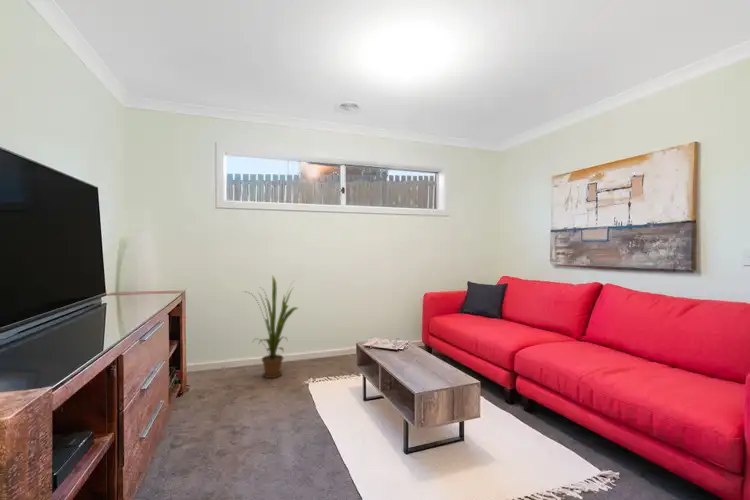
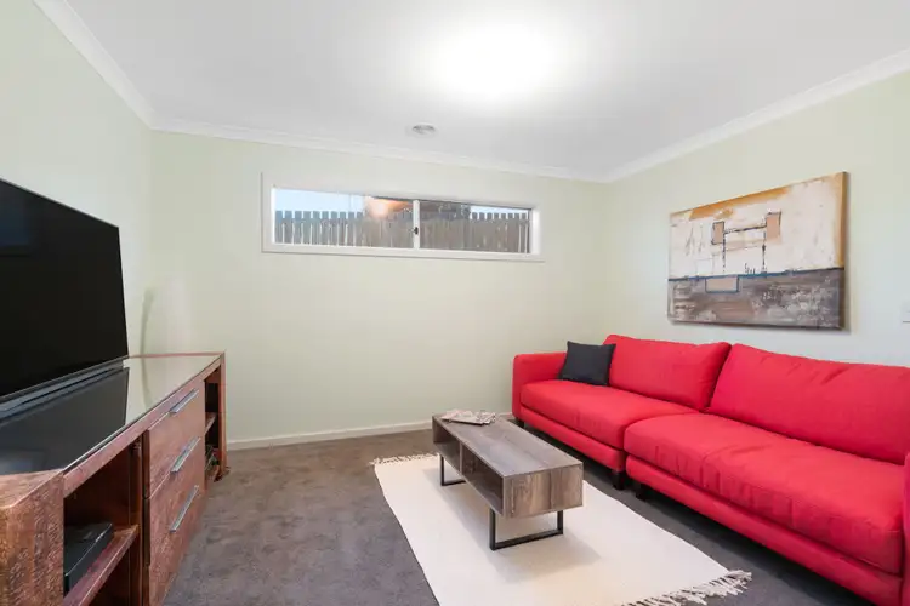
- house plant [242,274,299,379]
